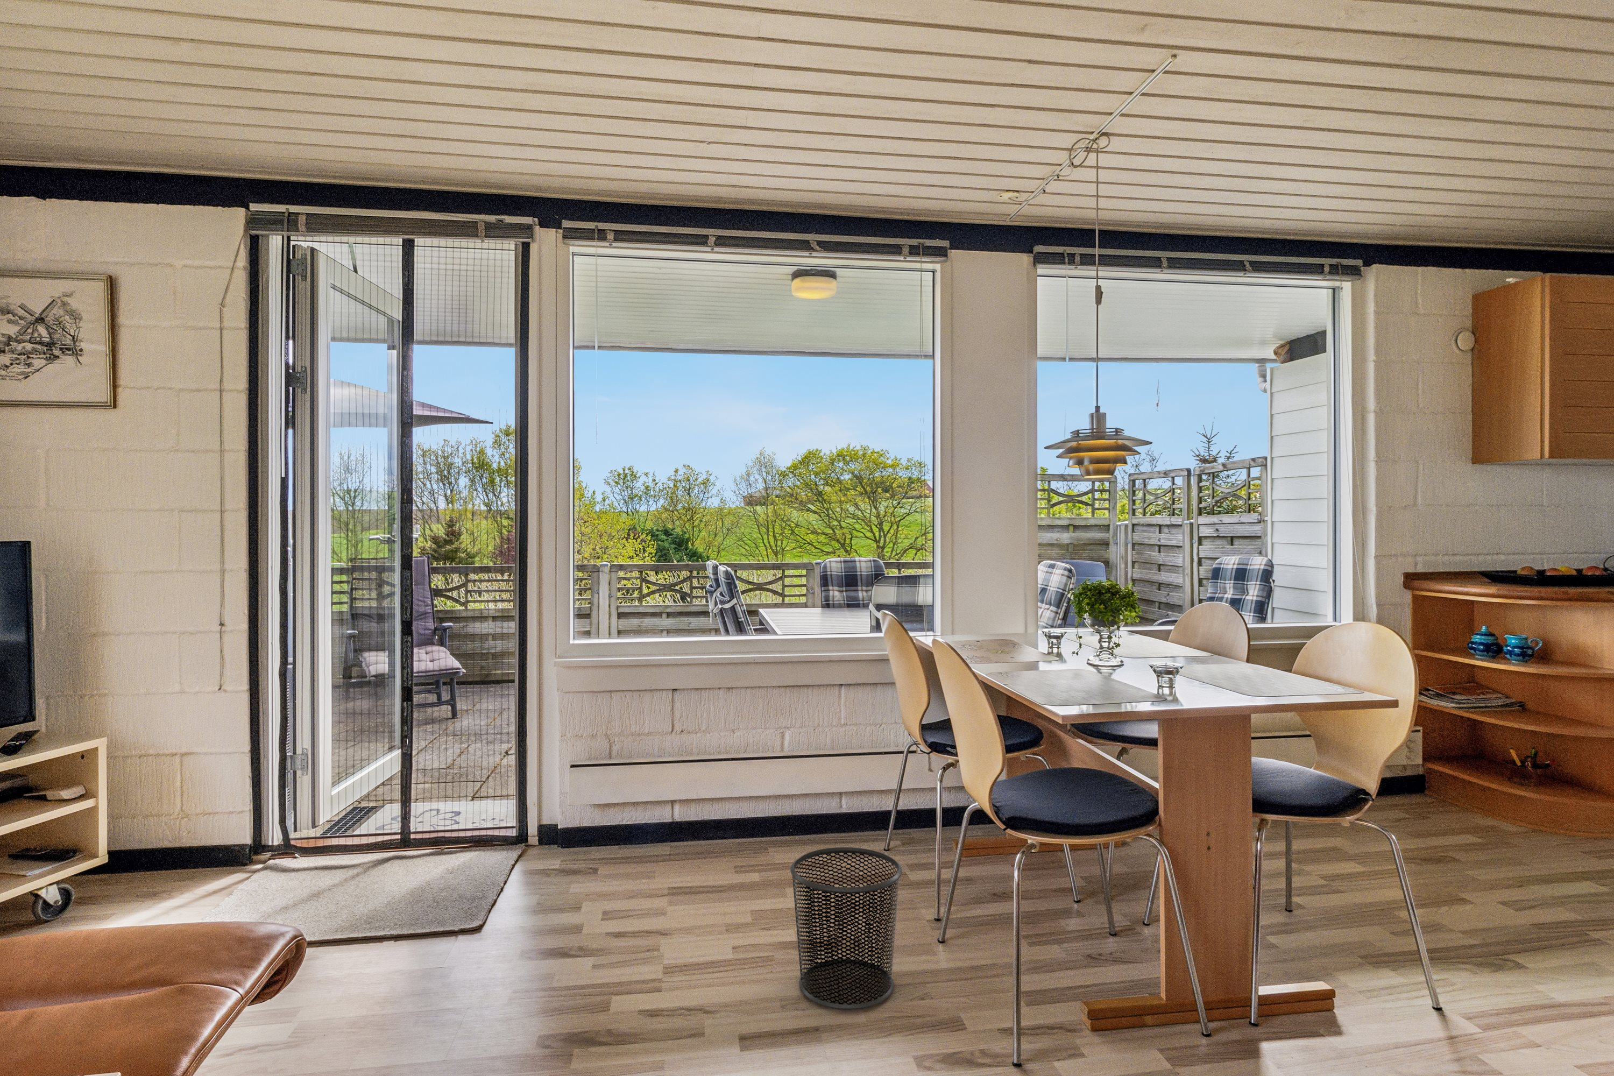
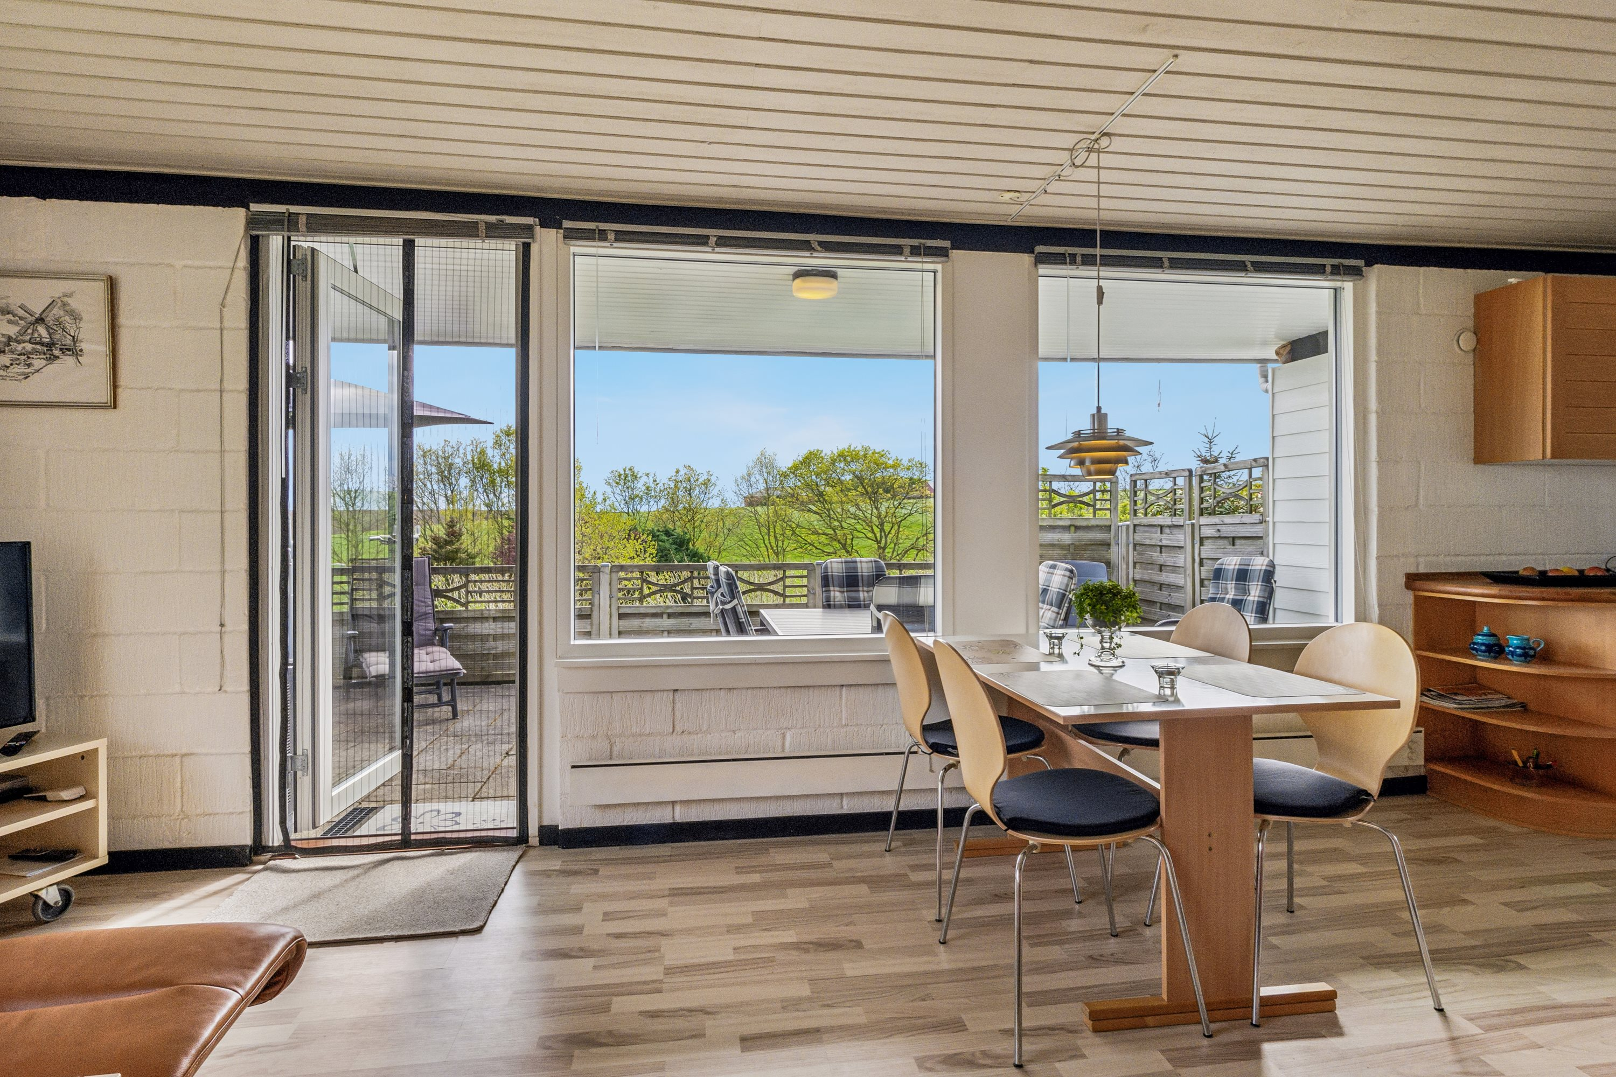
- waste bin [790,847,903,1010]
